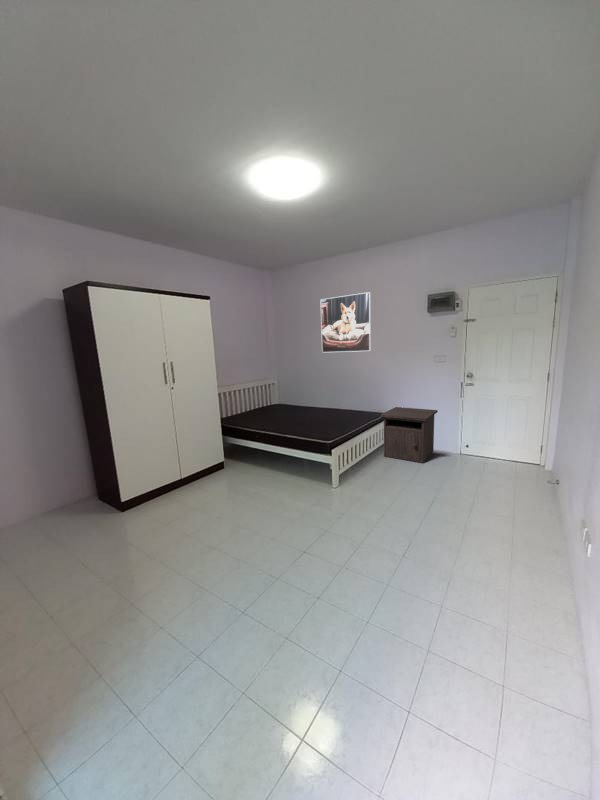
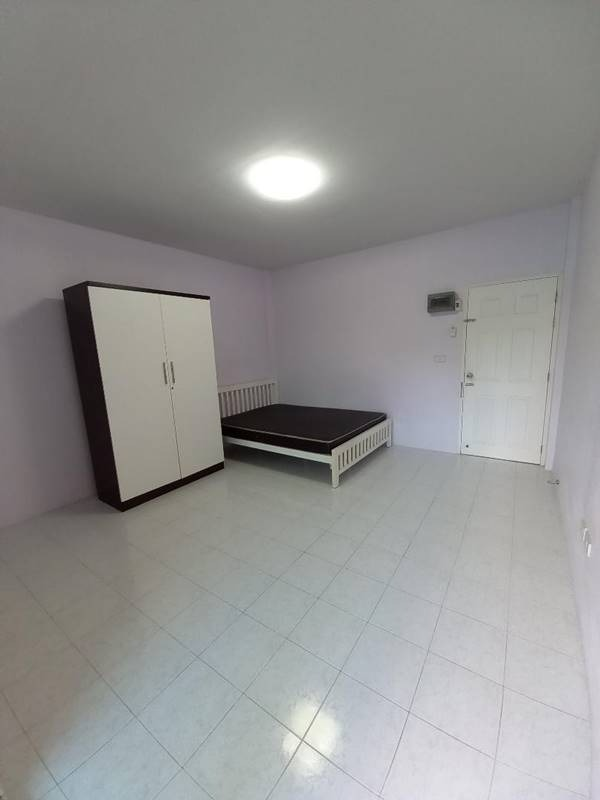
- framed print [319,291,372,353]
- nightstand [380,406,439,464]
